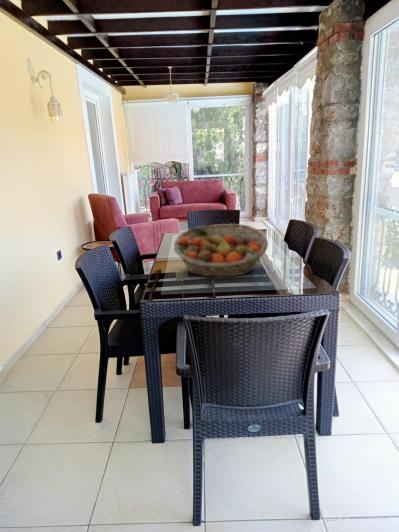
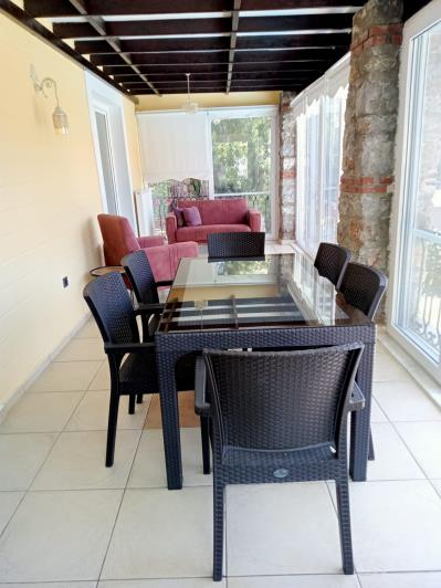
- fruit basket [173,223,269,278]
